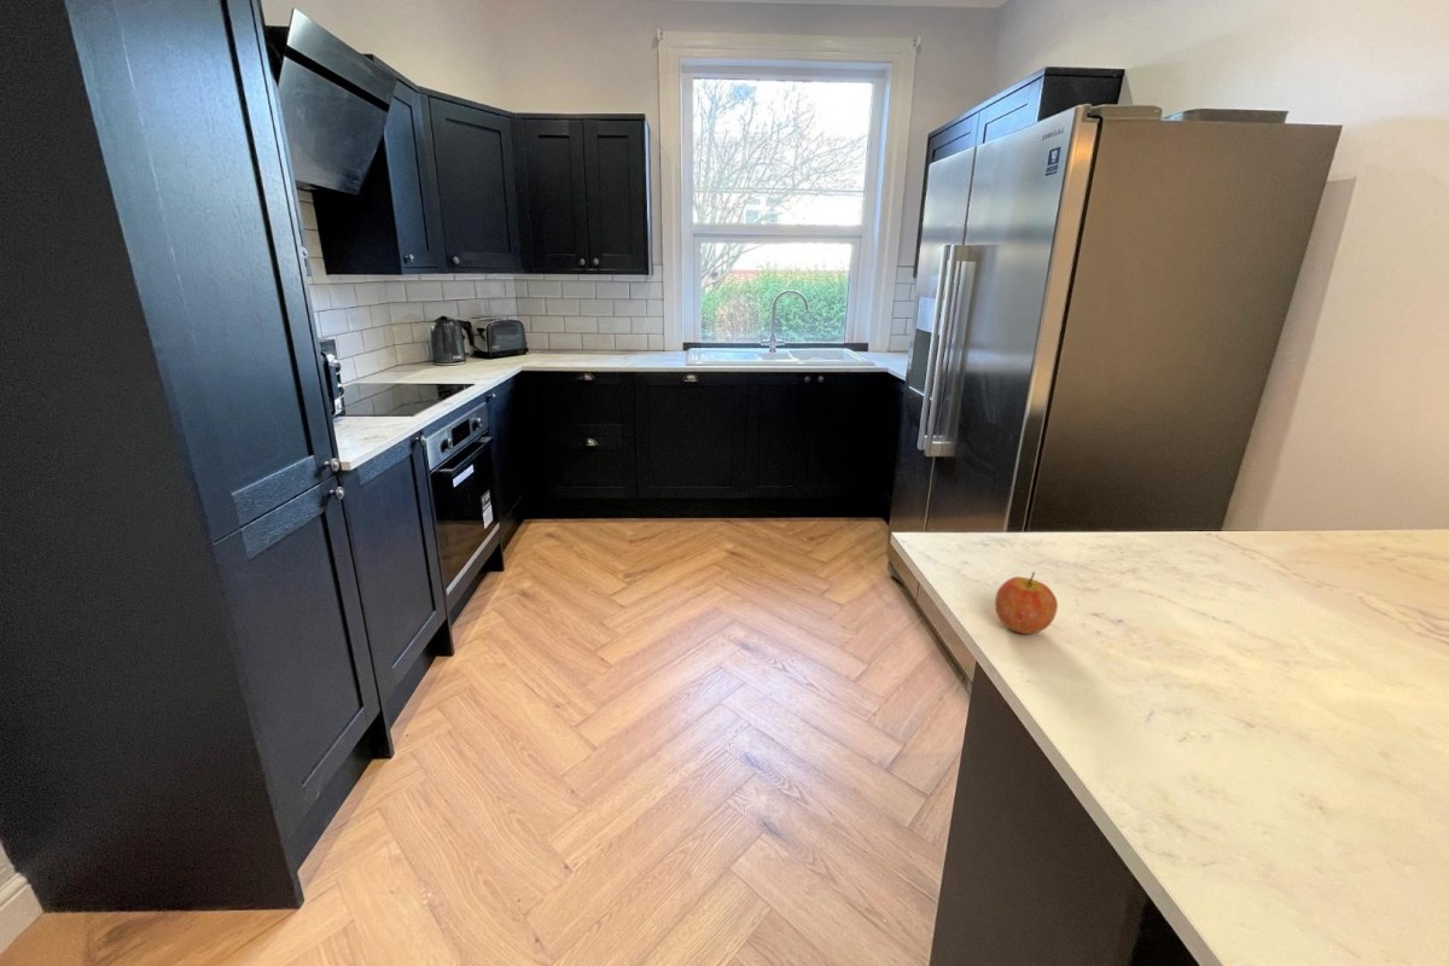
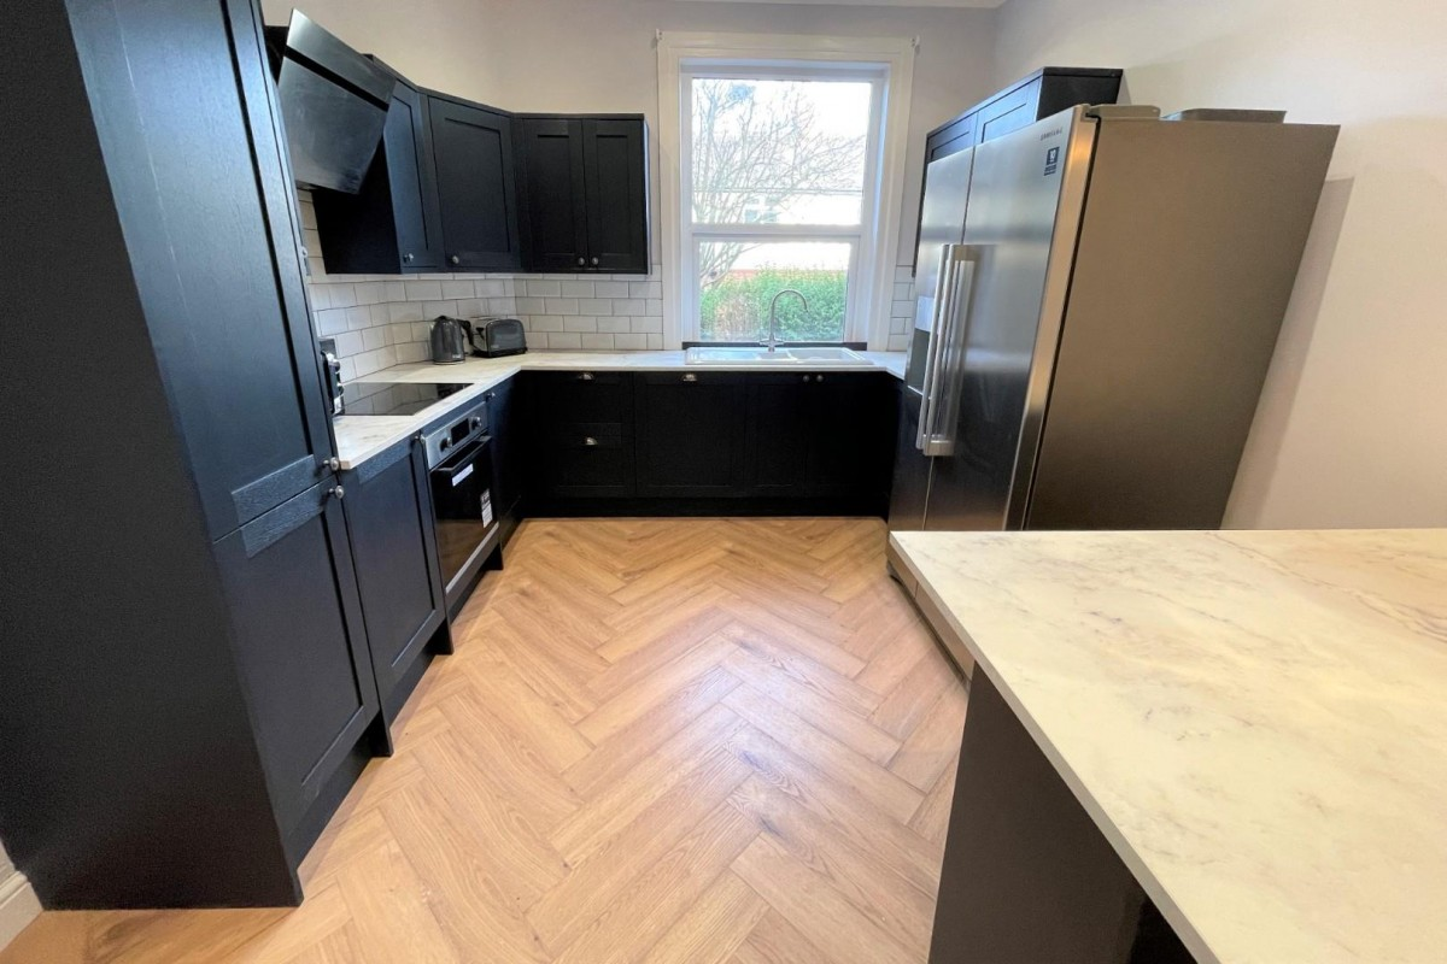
- apple [994,571,1059,635]
